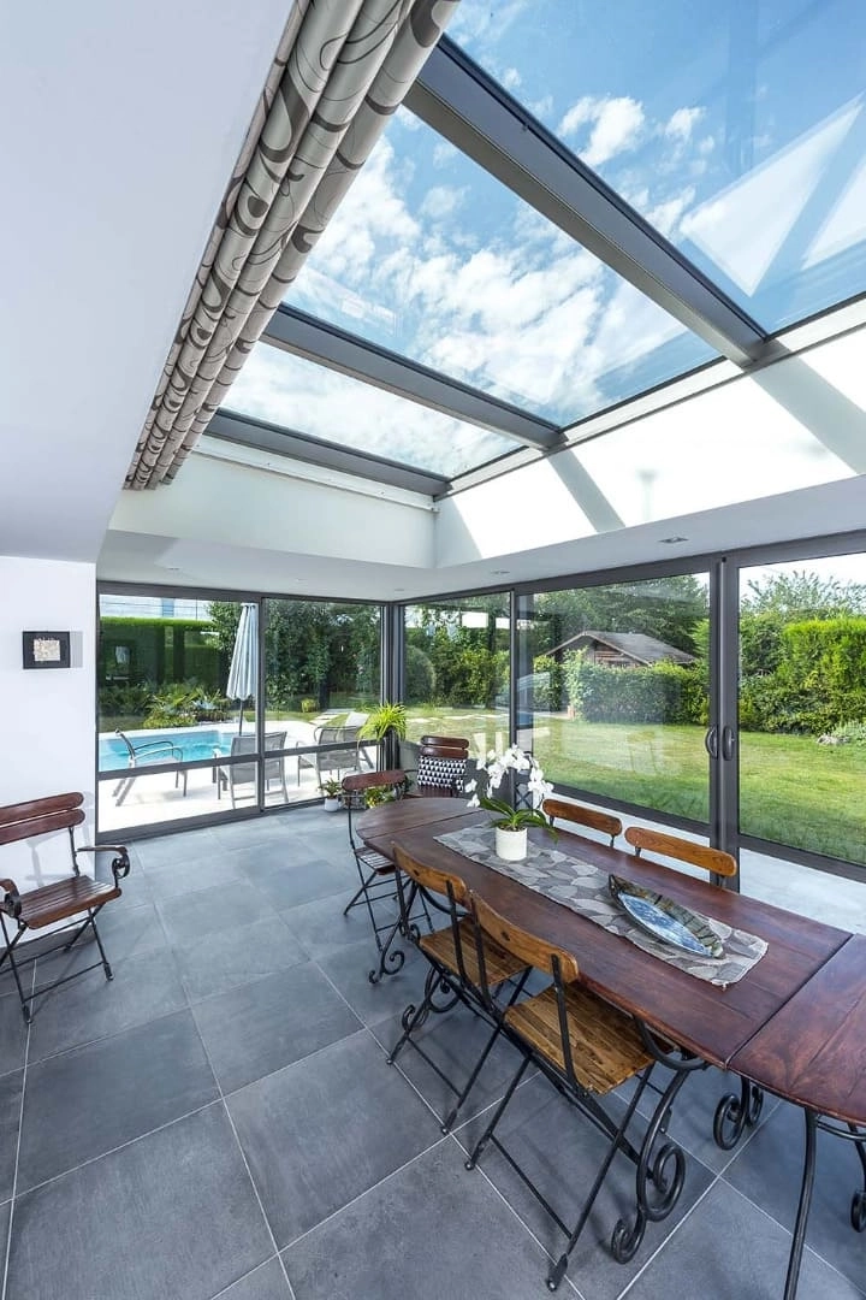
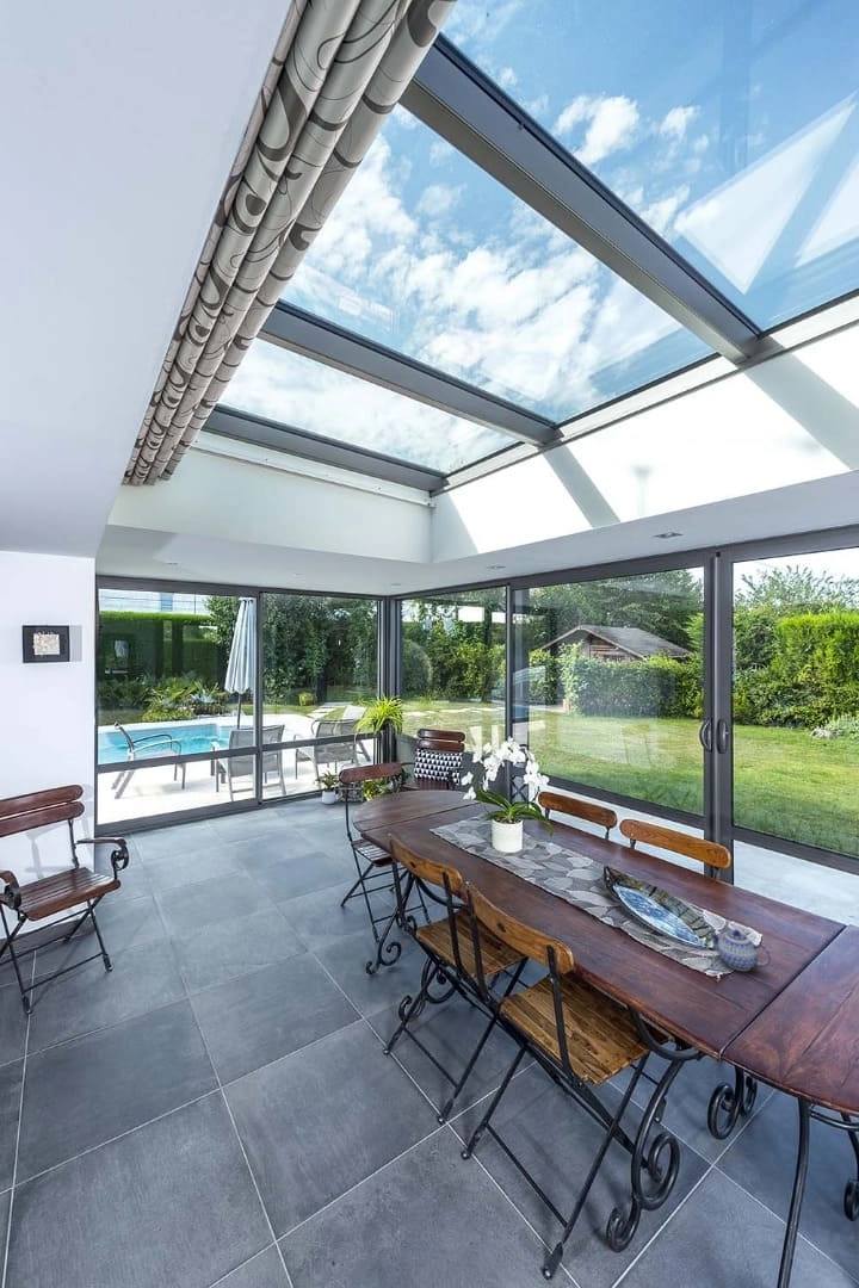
+ teapot [706,928,772,972]
